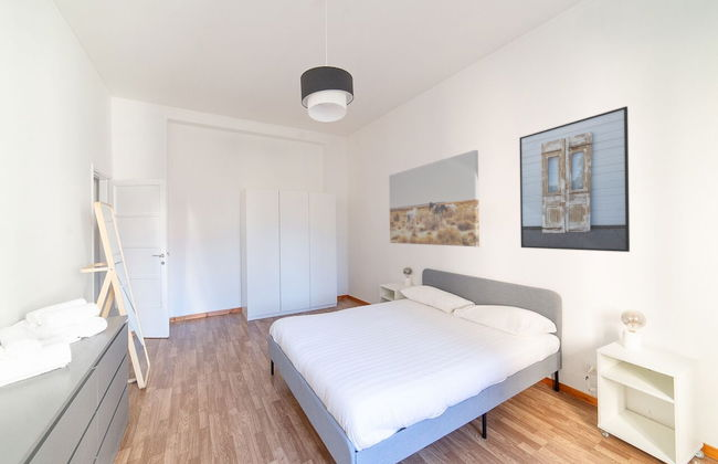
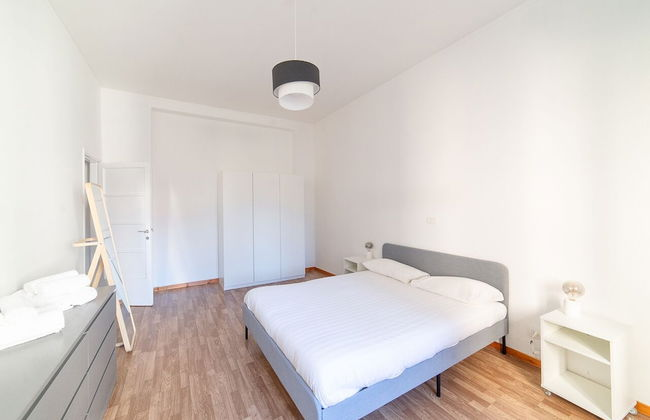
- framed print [518,105,631,253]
- wall art [388,149,481,247]
